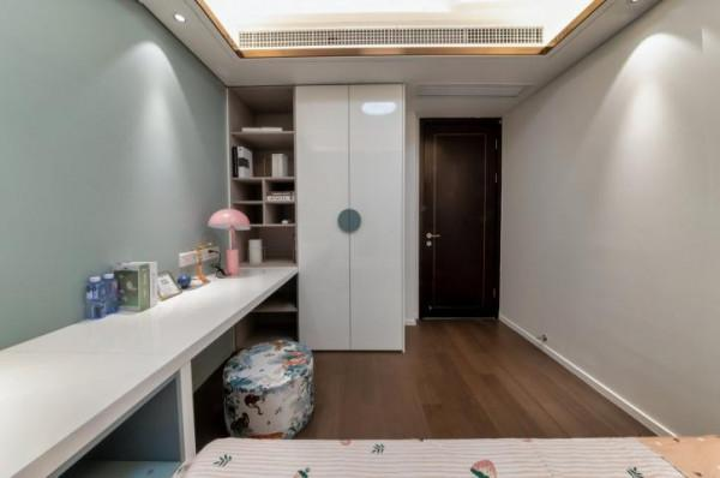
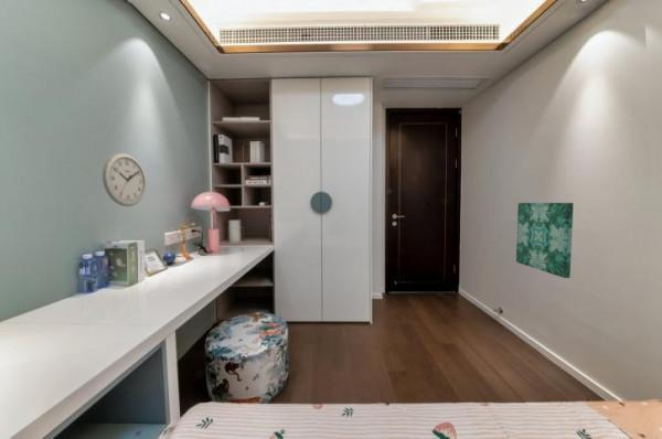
+ wall clock [102,151,147,207]
+ wall art [515,202,575,279]
